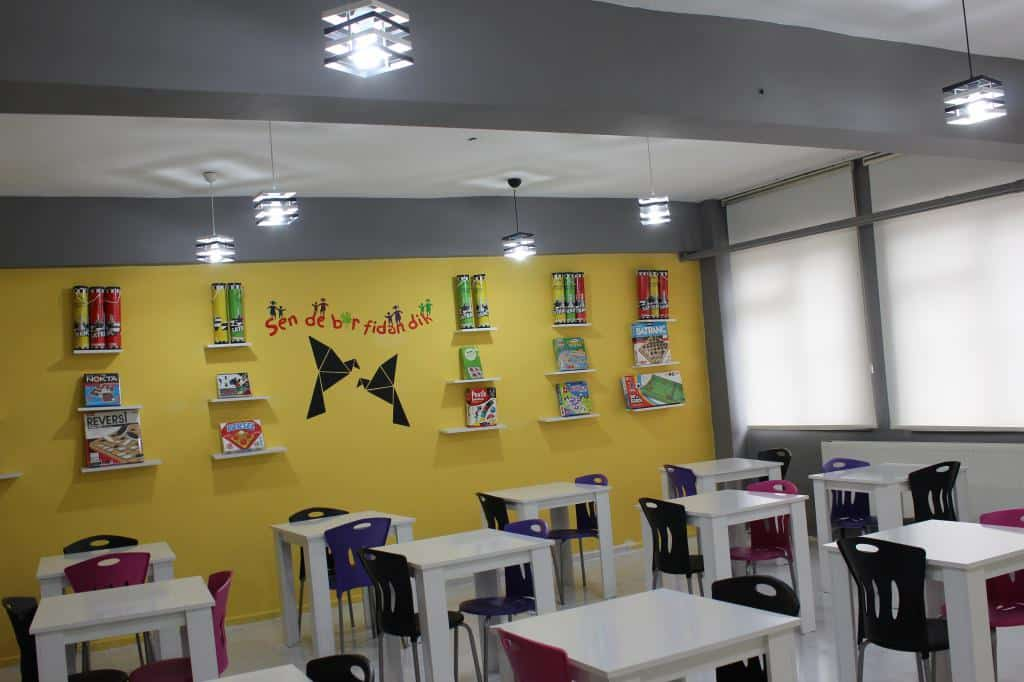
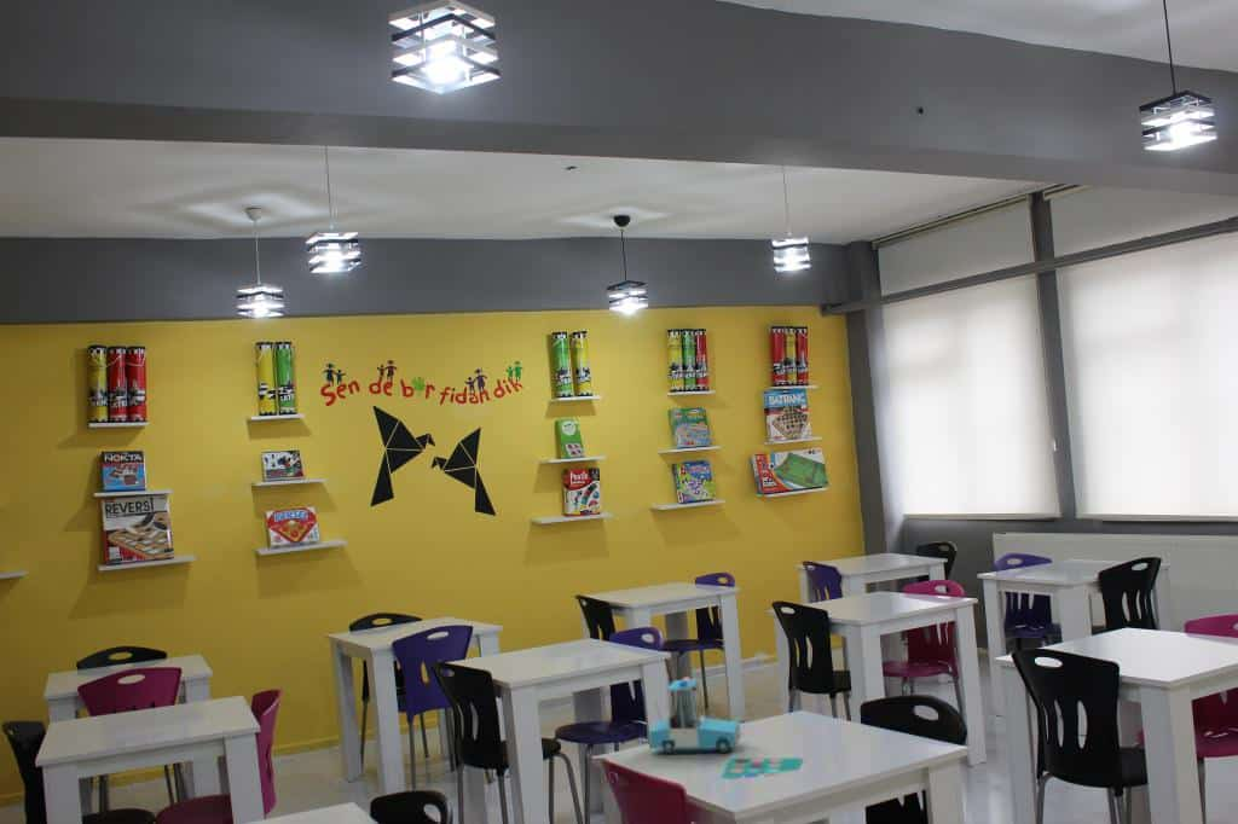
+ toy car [648,675,803,781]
